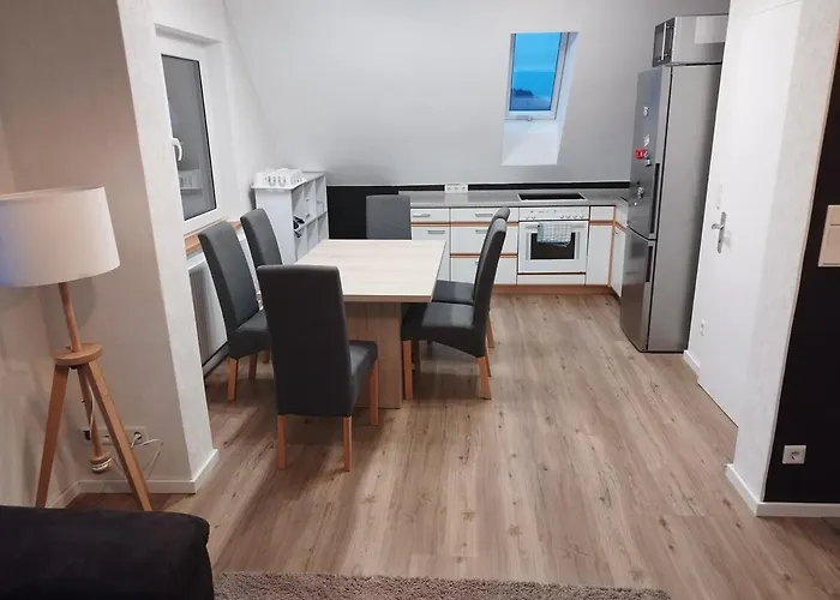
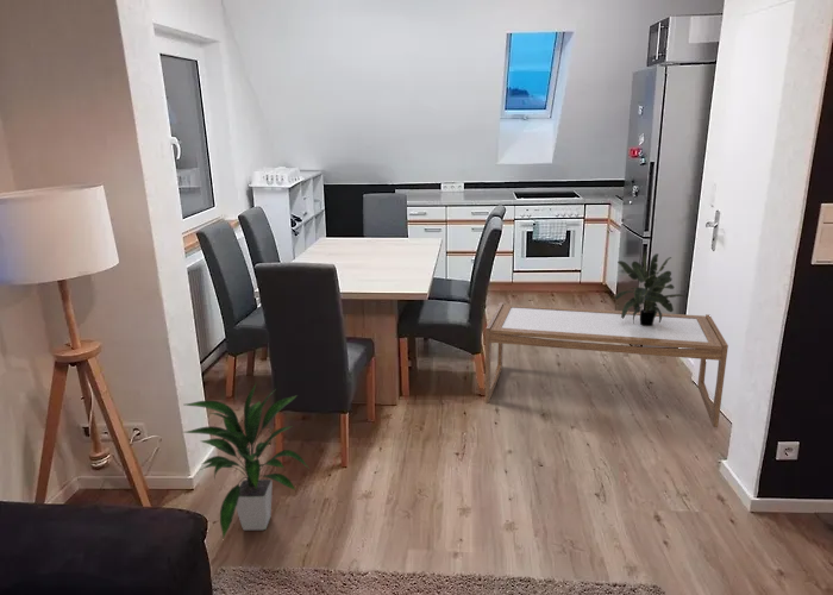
+ potted plant [614,251,684,326]
+ coffee table [484,301,729,428]
+ indoor plant [183,381,309,538]
